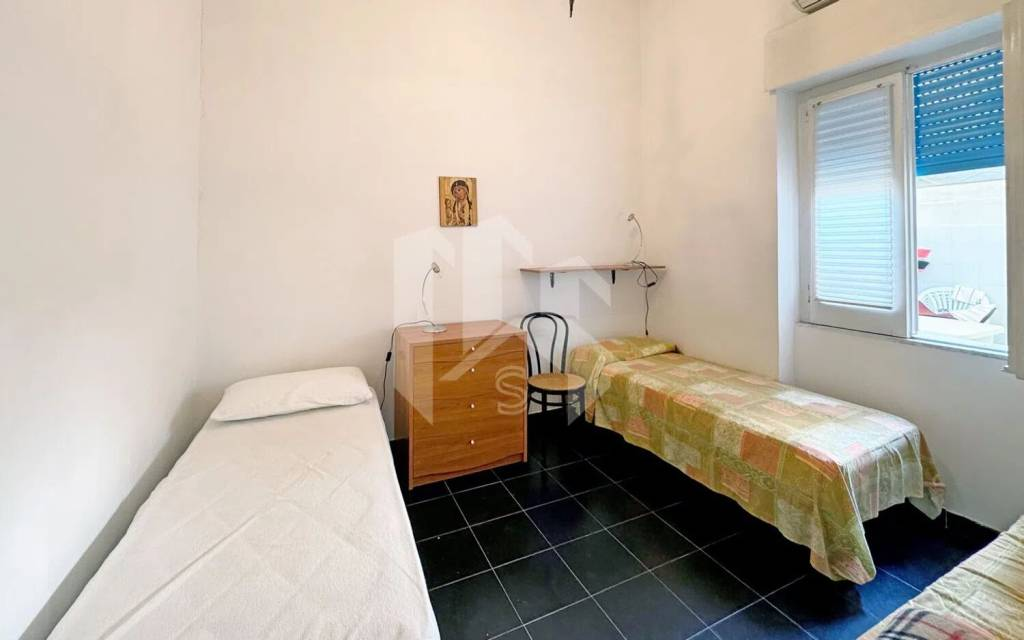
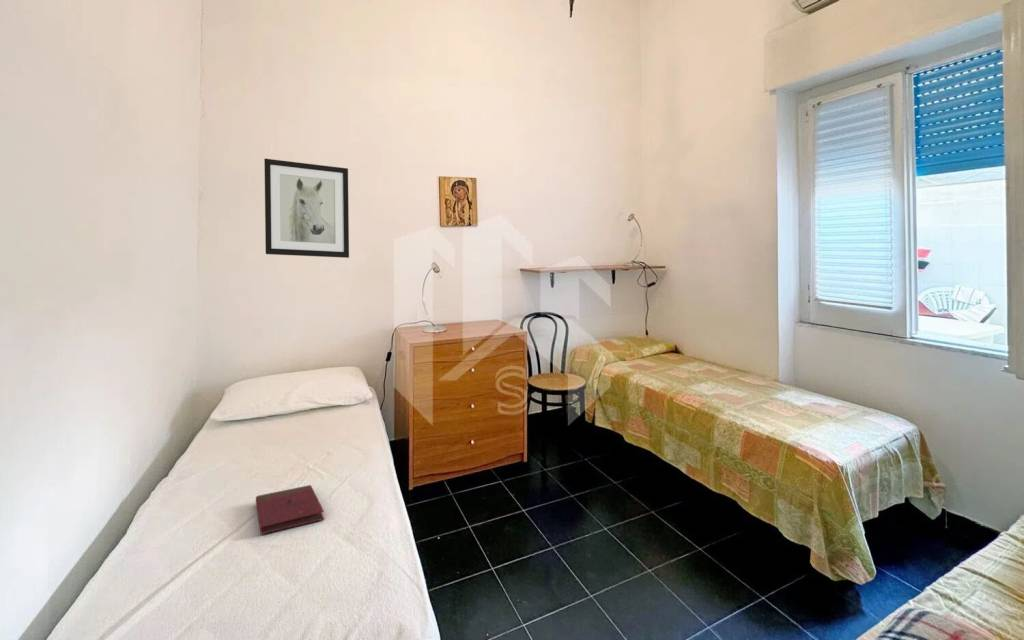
+ book [255,484,325,535]
+ wall art [263,157,350,259]
